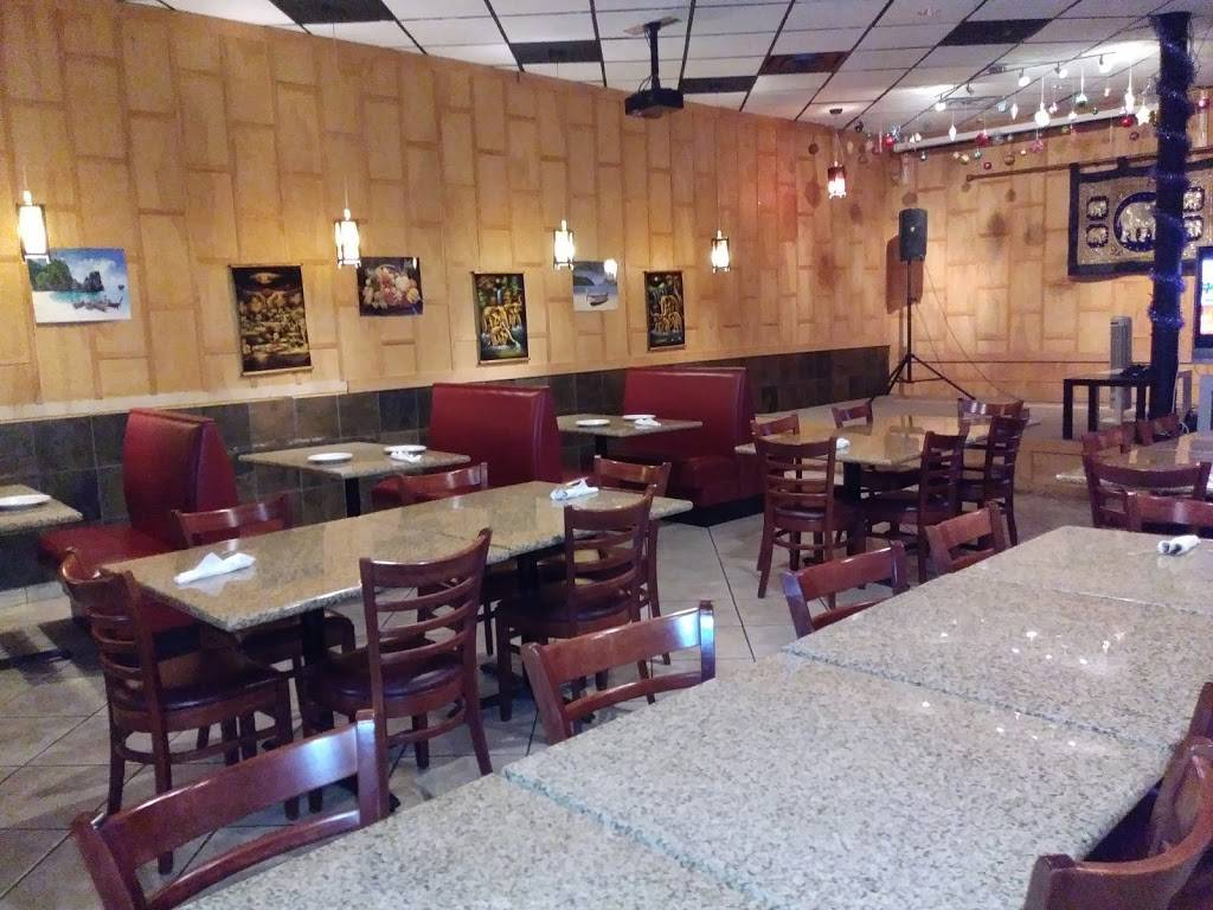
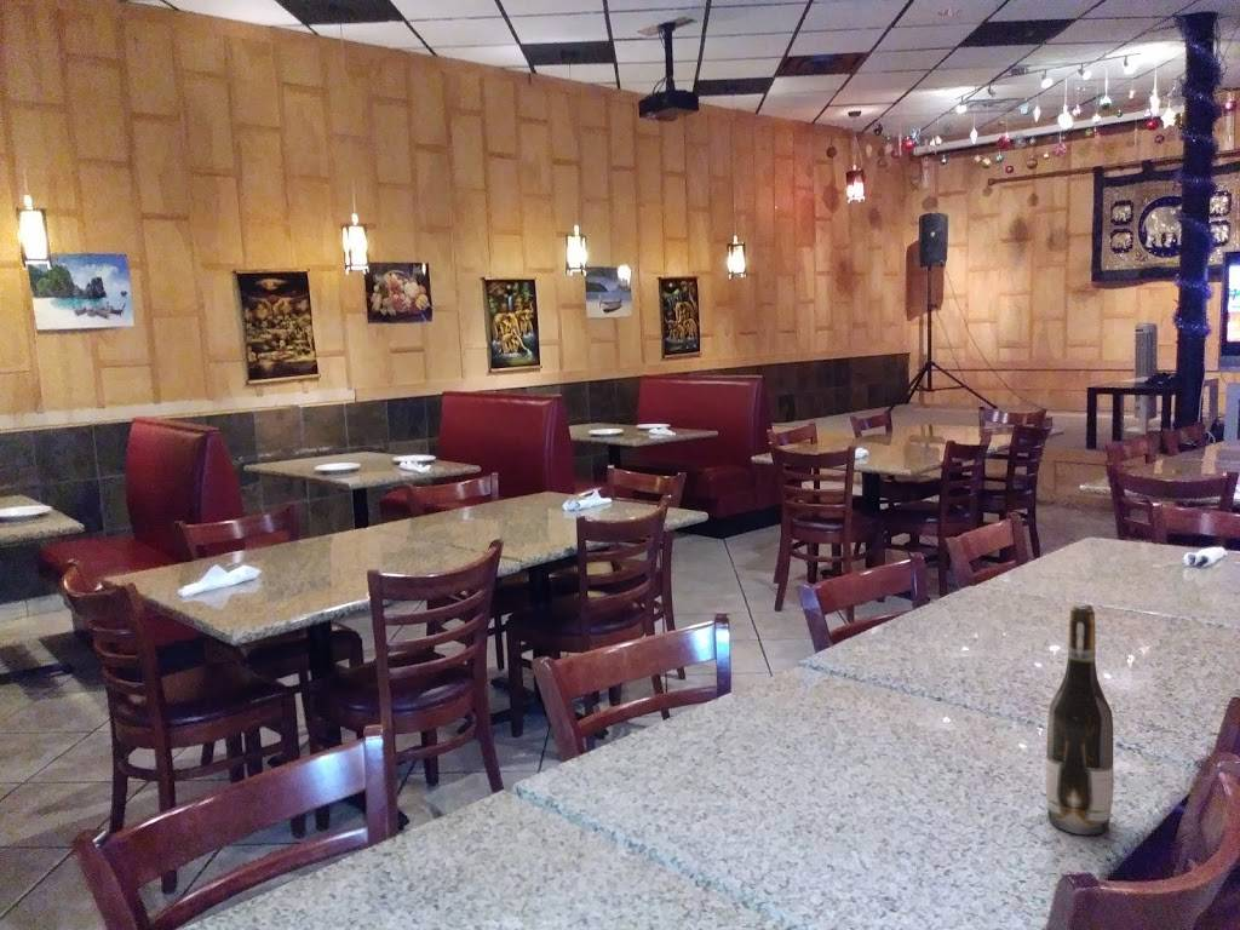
+ wine bottle [1044,603,1114,836]
